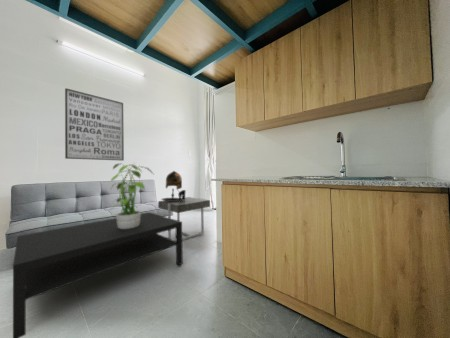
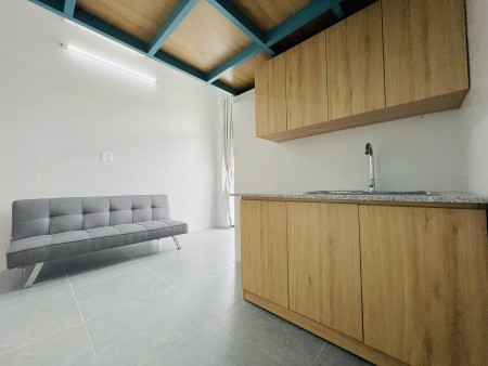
- potted plant [109,162,154,229]
- table lamp [160,170,187,202]
- side table [157,196,211,242]
- coffee table [12,211,184,338]
- wall art [64,87,125,162]
